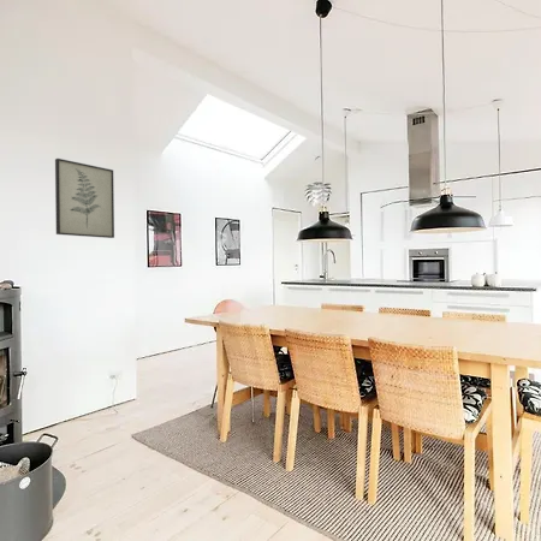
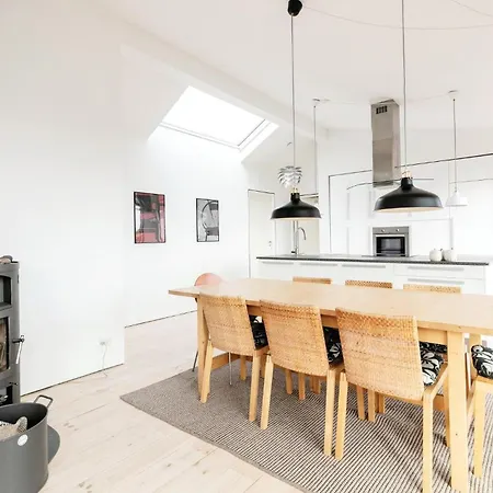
- wall art [54,157,115,239]
